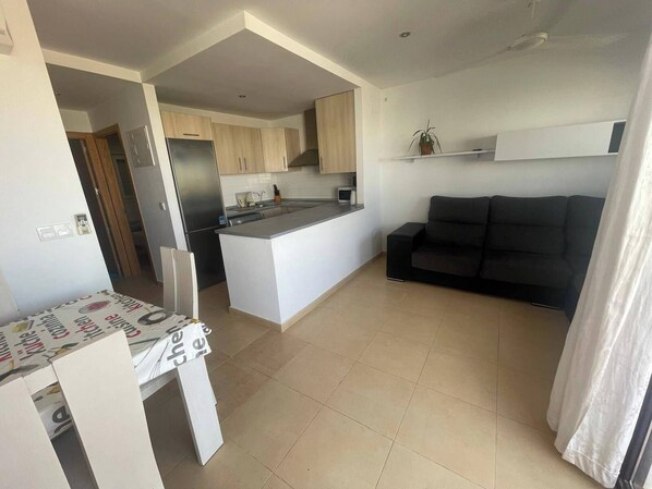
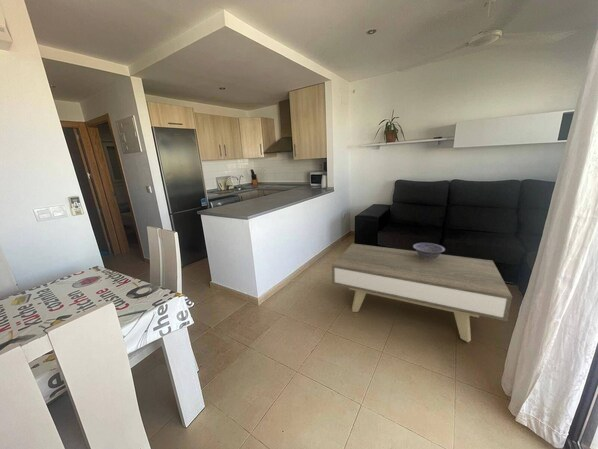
+ decorative bowl [412,242,446,260]
+ coffee table [331,243,513,343]
